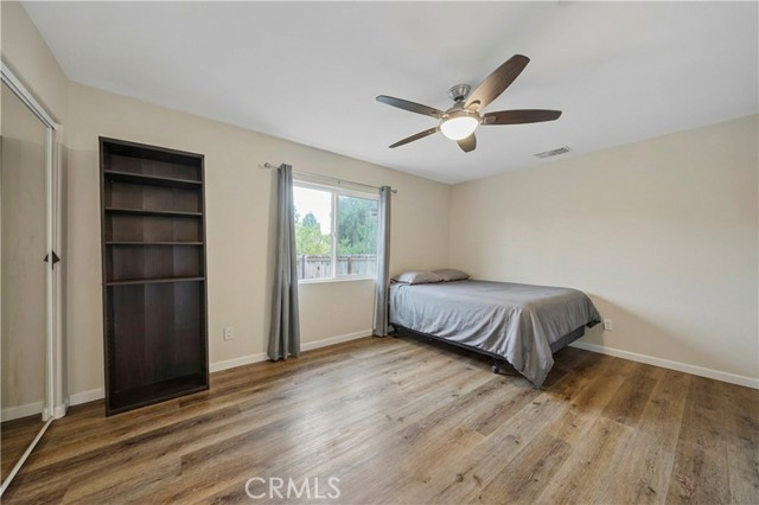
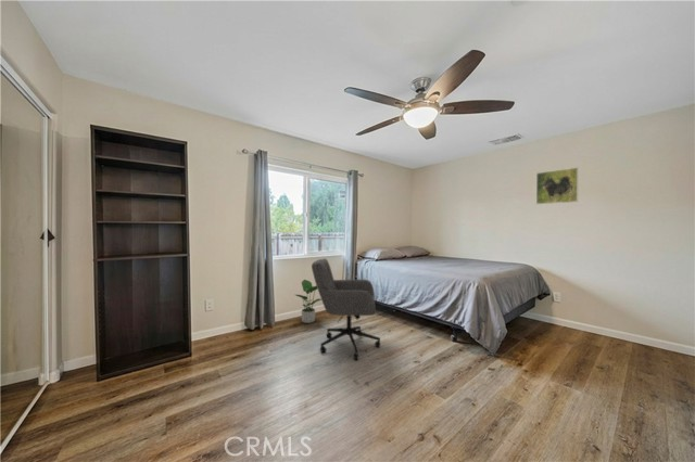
+ office chair [311,257,381,361]
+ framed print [535,166,580,205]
+ potted plant [294,279,321,324]
